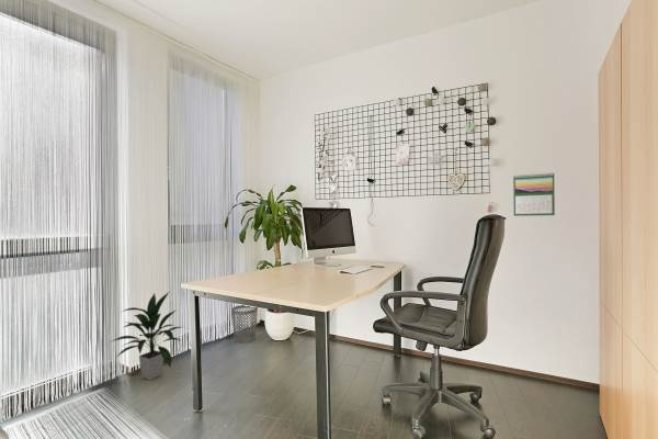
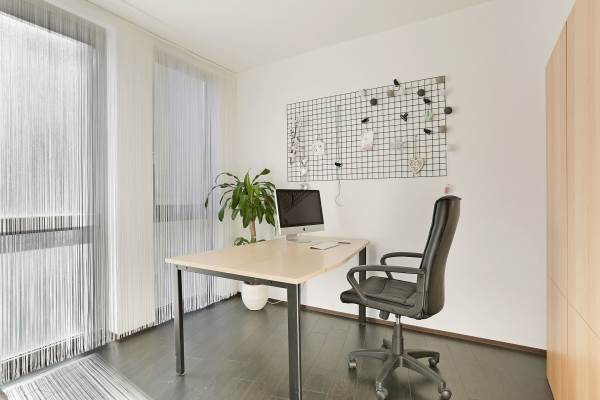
- indoor plant [109,291,183,381]
- wastebasket [230,304,259,344]
- calendar [512,172,556,217]
